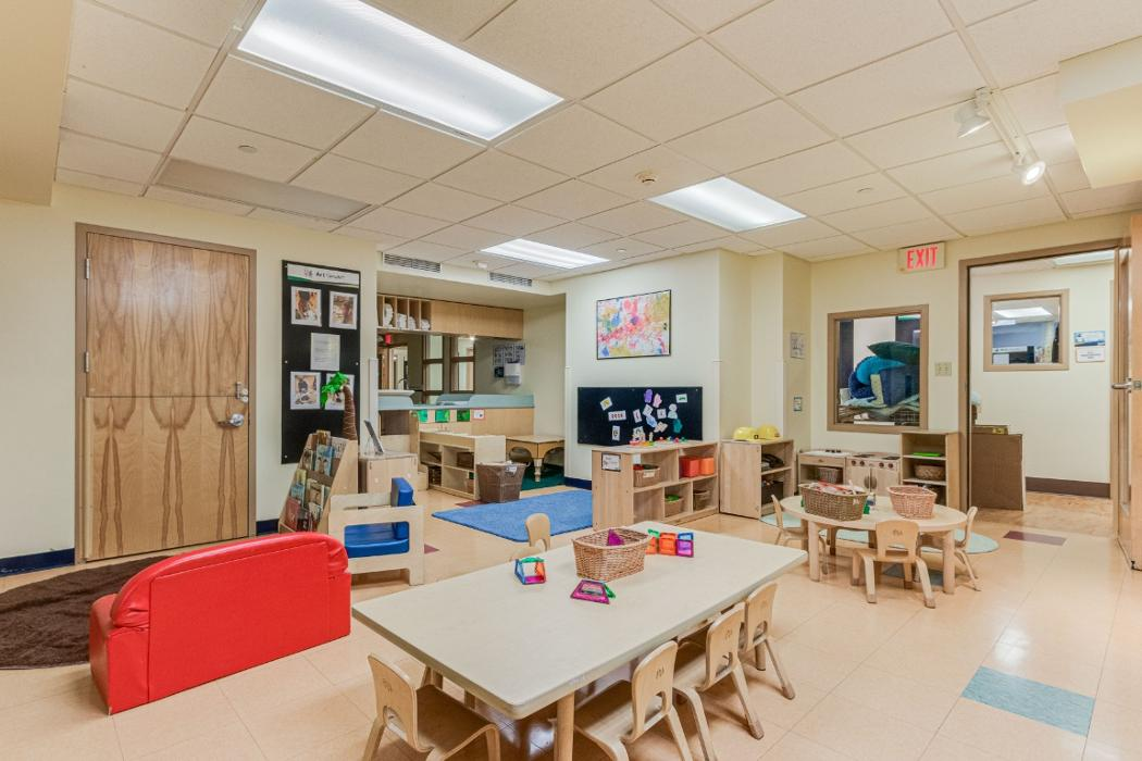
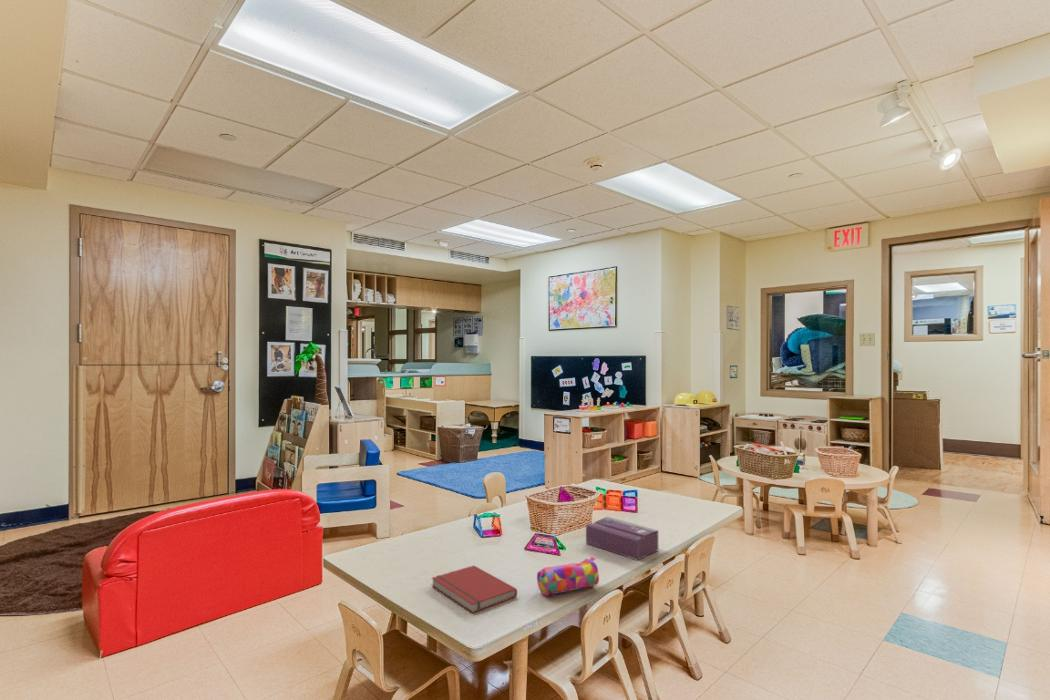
+ pencil case [536,556,600,597]
+ tissue box [585,516,659,561]
+ book [431,564,518,614]
